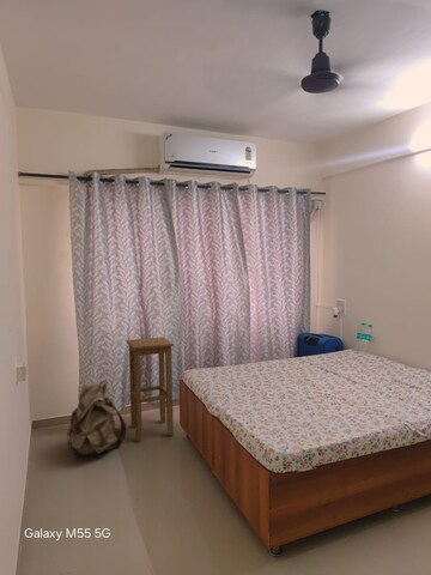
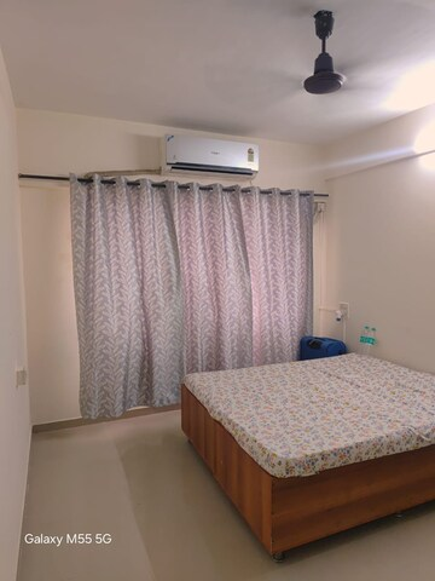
- backpack [66,381,127,456]
- stool [126,335,175,443]
